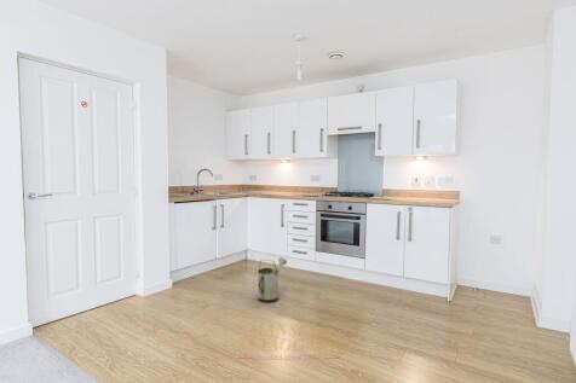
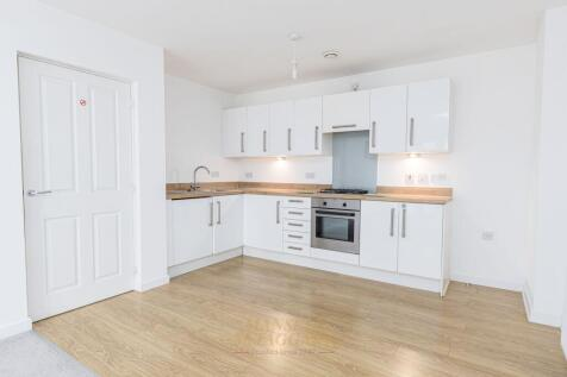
- watering can [257,257,288,303]
